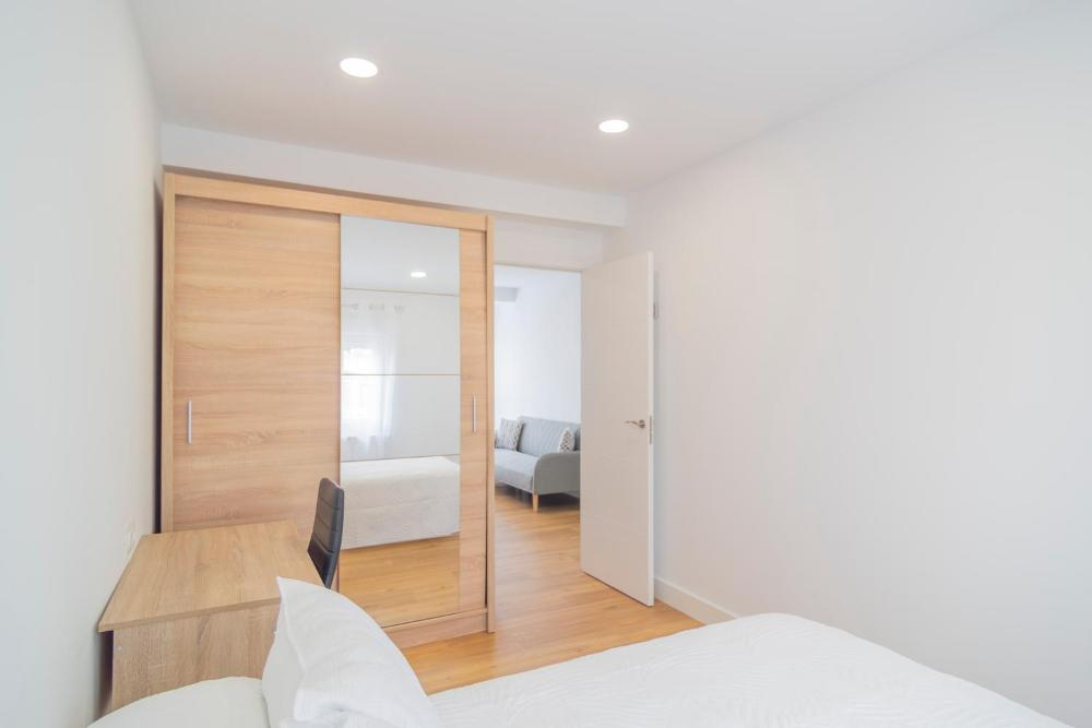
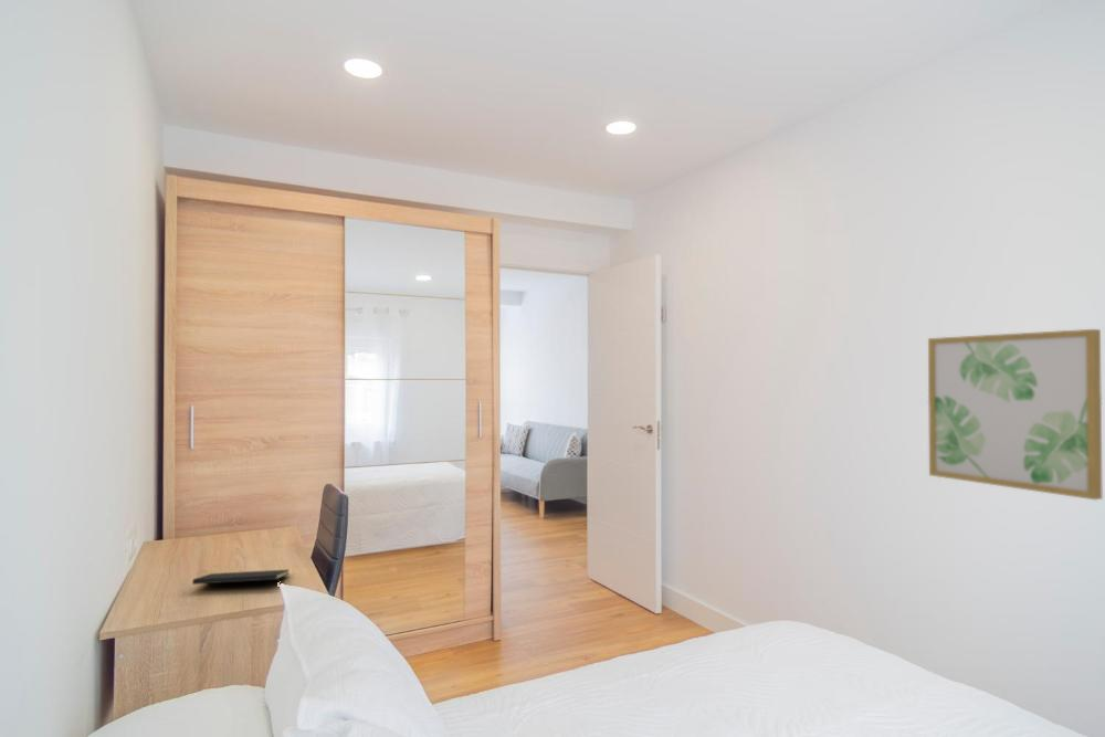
+ notepad [191,568,291,591]
+ wall art [927,328,1104,501]
